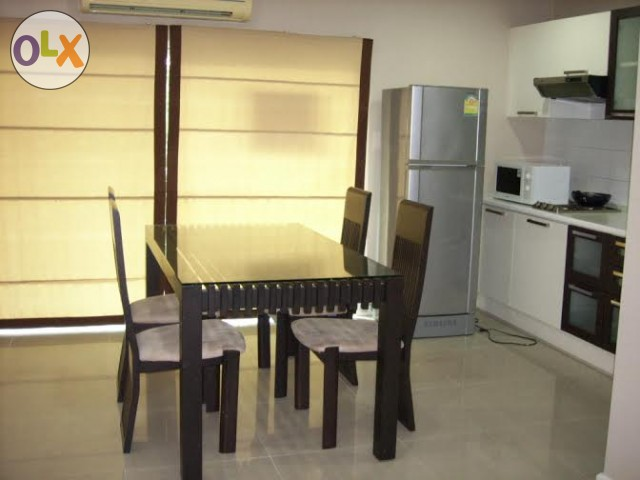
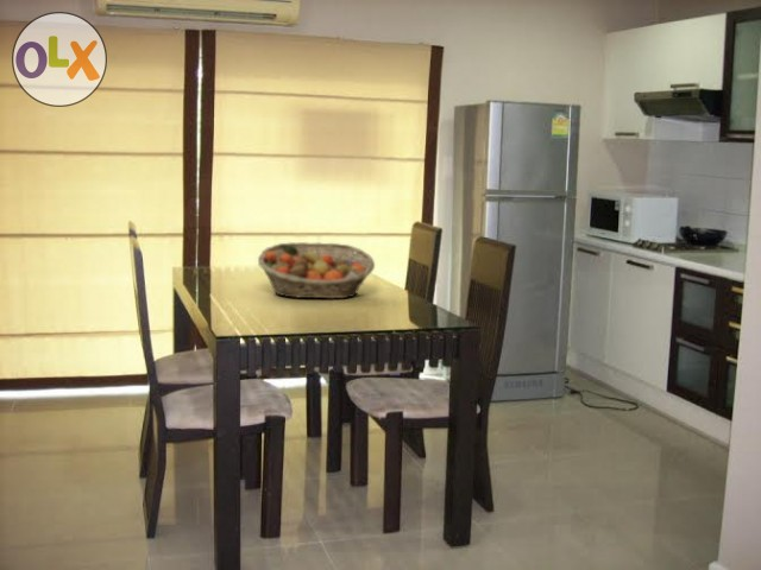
+ fruit basket [257,241,376,299]
